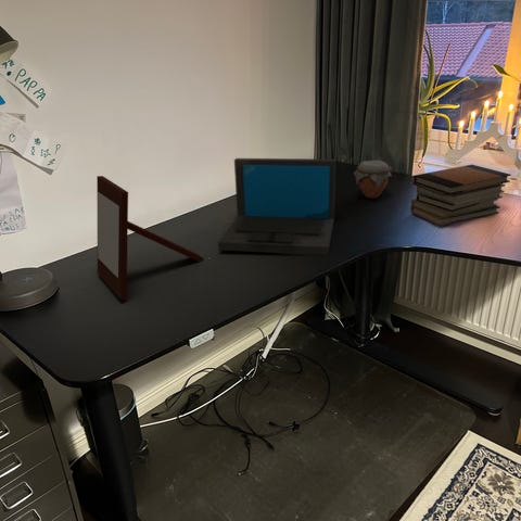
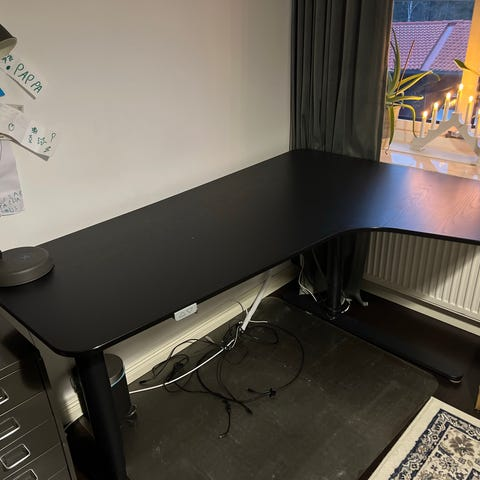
- laptop [217,157,336,256]
- picture frame [96,175,204,301]
- book stack [409,164,512,227]
- jar [353,160,393,200]
